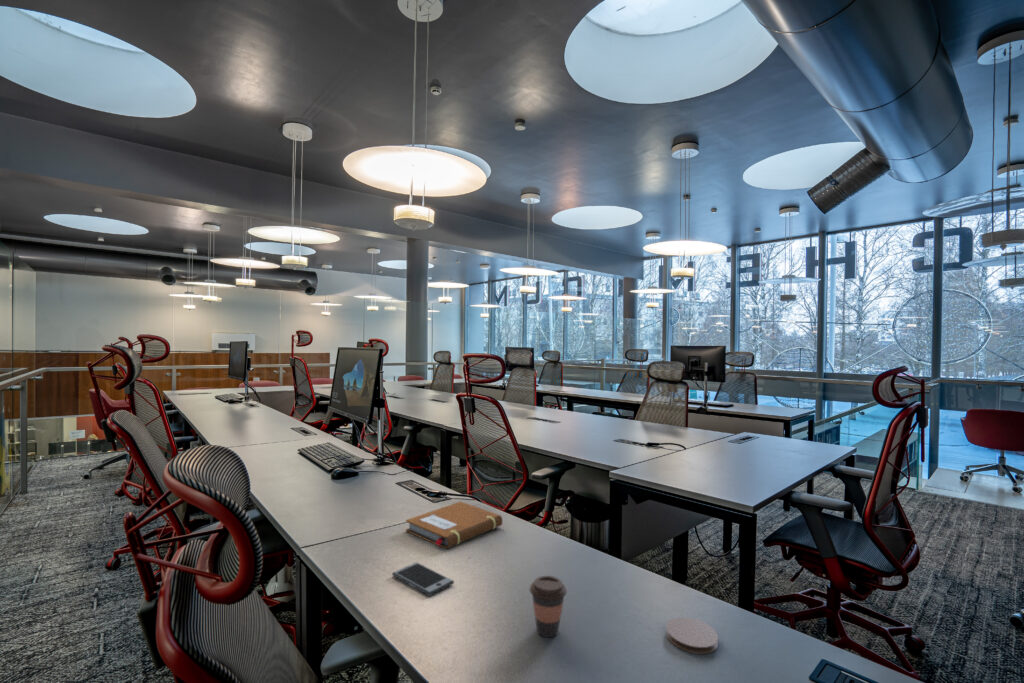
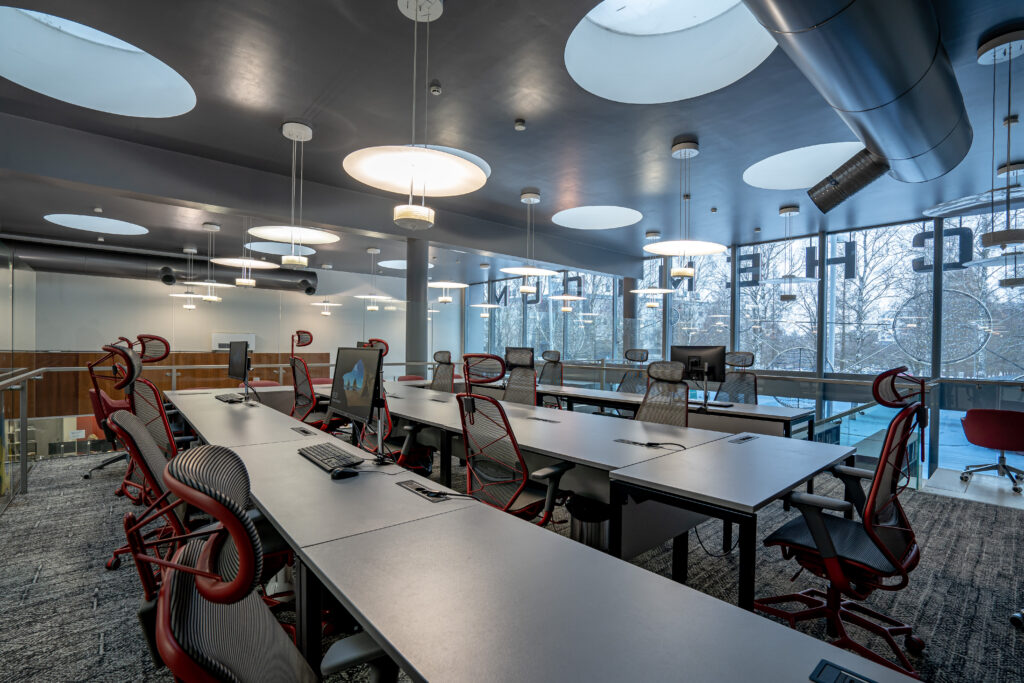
- coaster [665,616,719,655]
- smartphone [391,561,455,597]
- notebook [405,500,503,550]
- coffee cup [529,575,568,638]
